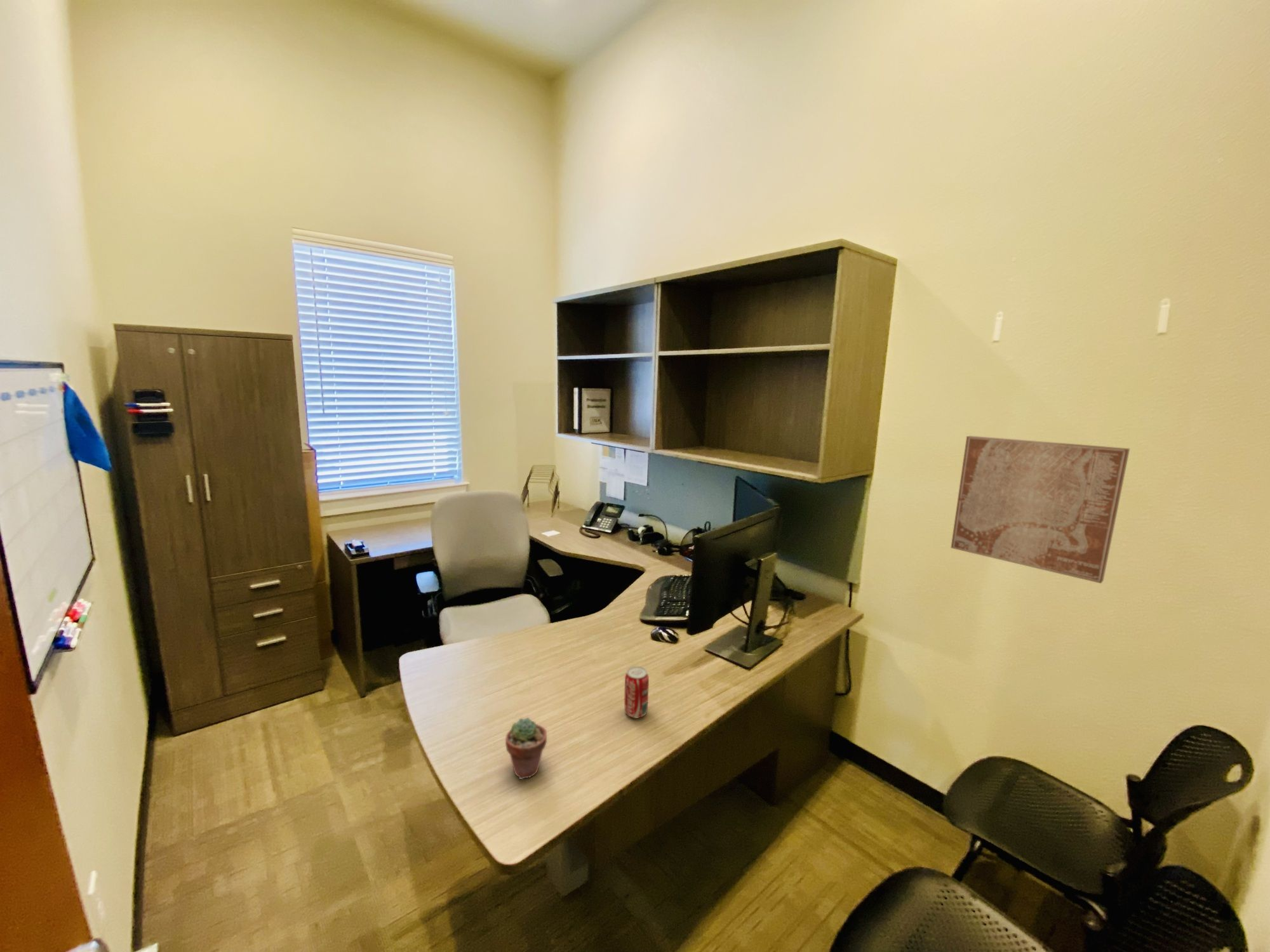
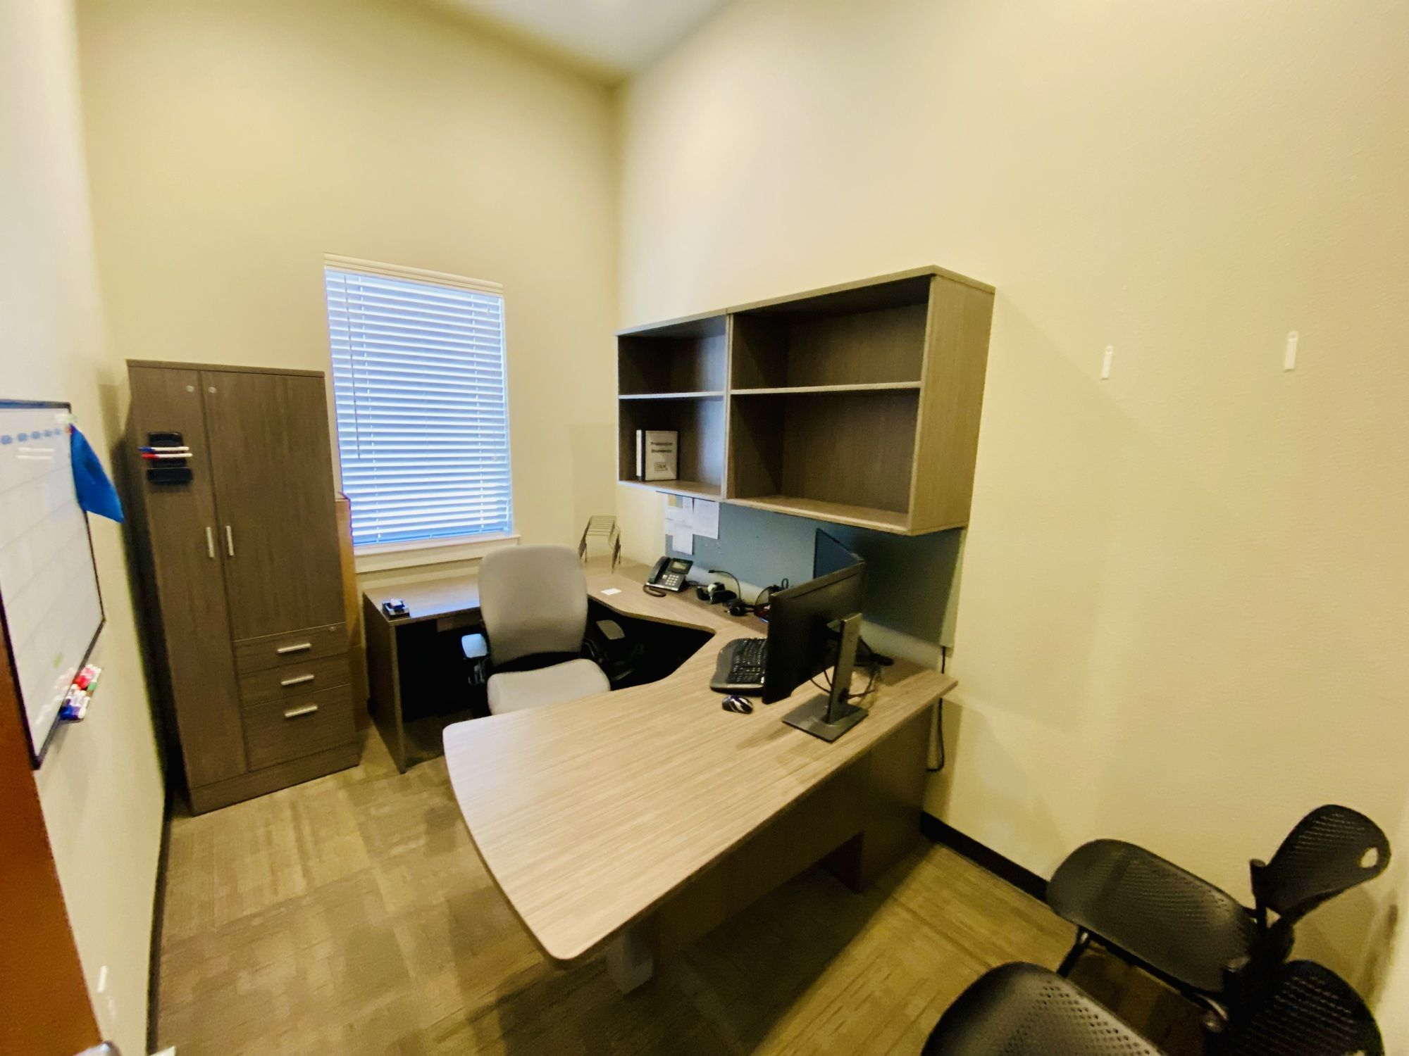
- potted succulent [505,717,547,780]
- wall art [951,435,1130,584]
- beverage can [624,666,650,719]
